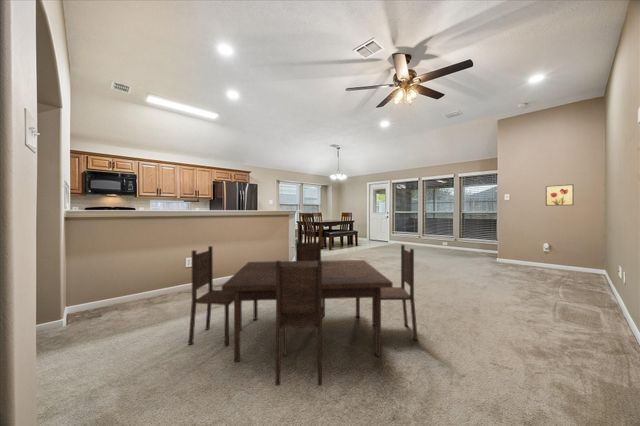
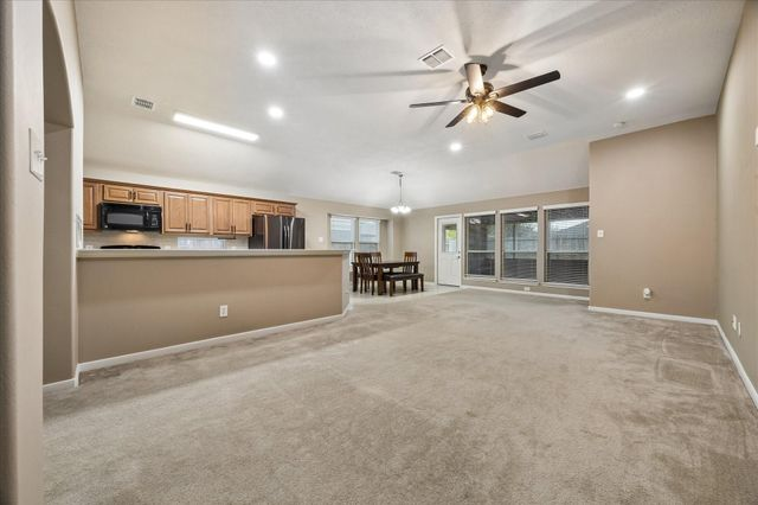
- dining set [187,238,419,386]
- wall art [545,183,574,207]
